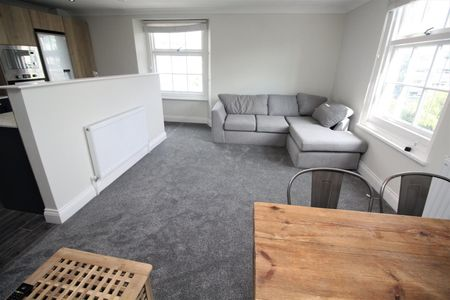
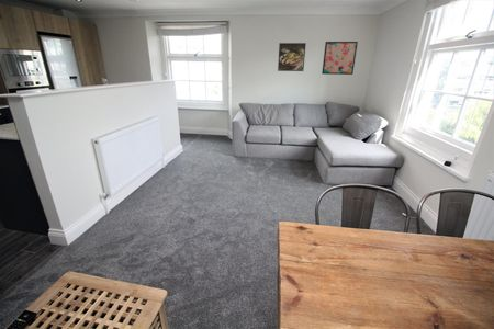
+ wall art [321,41,359,76]
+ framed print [277,42,307,72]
